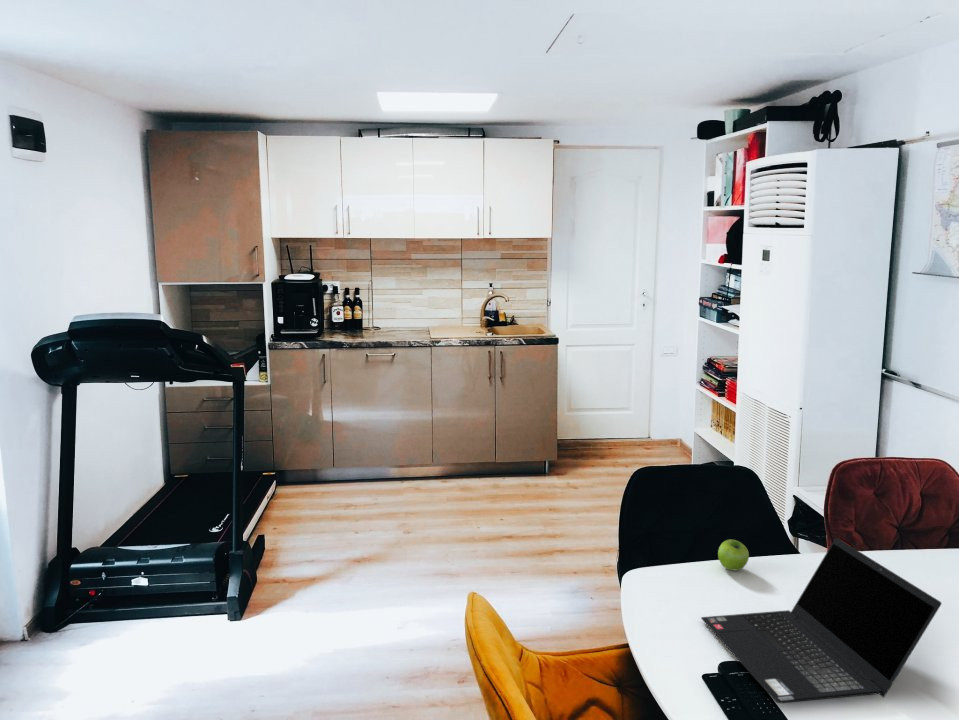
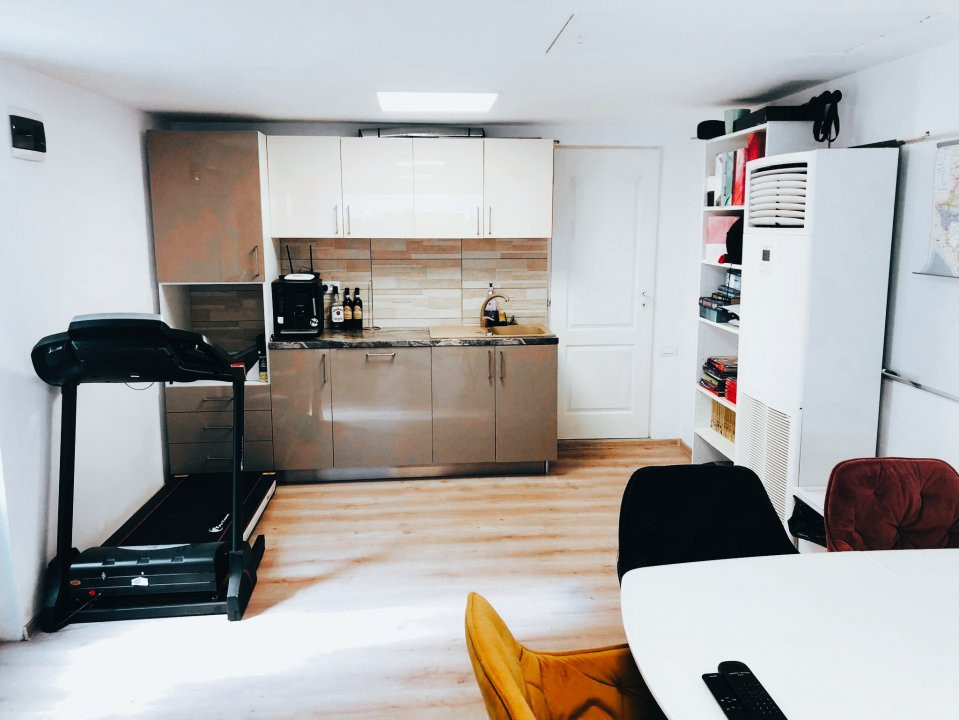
- fruit [717,539,750,572]
- laptop computer [700,537,943,704]
